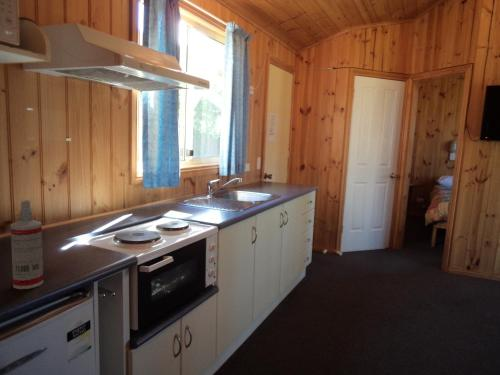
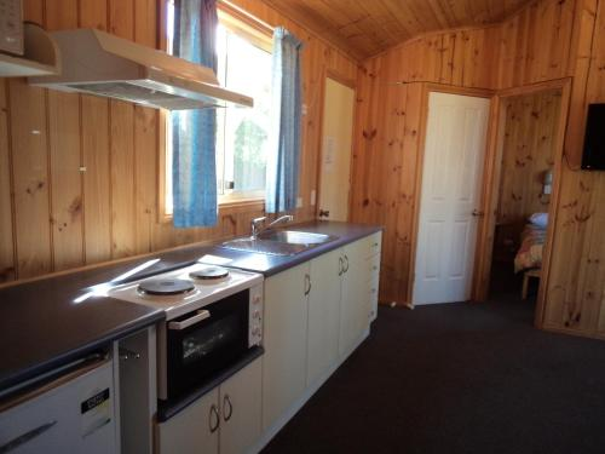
- spray bottle [10,199,44,290]
